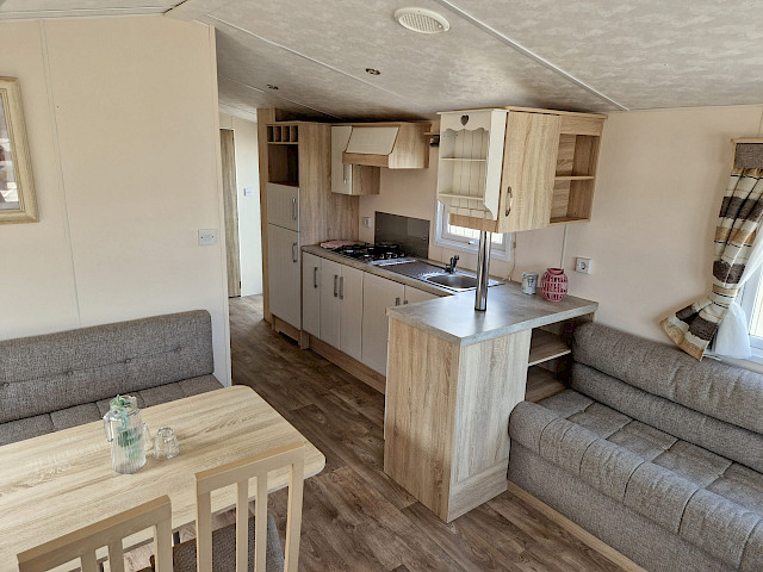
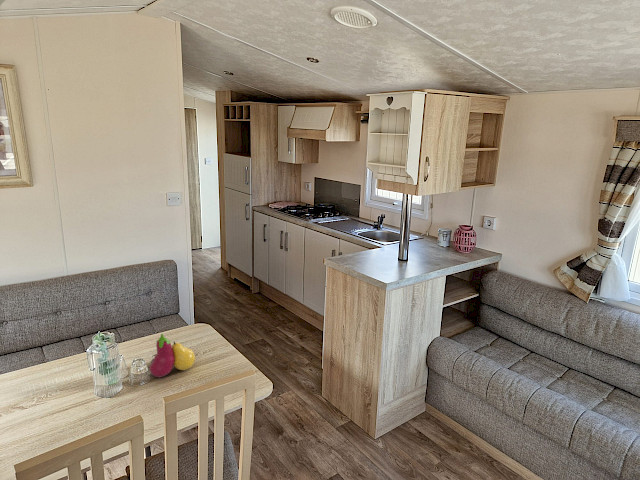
+ fruit [149,333,196,378]
